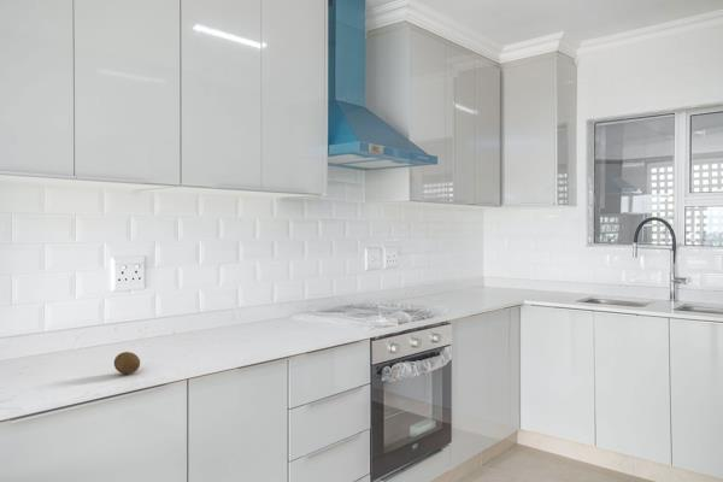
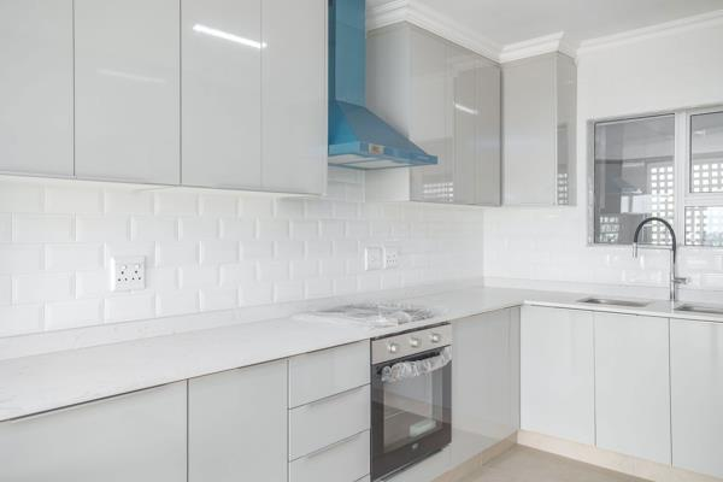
- fruit [113,351,141,375]
